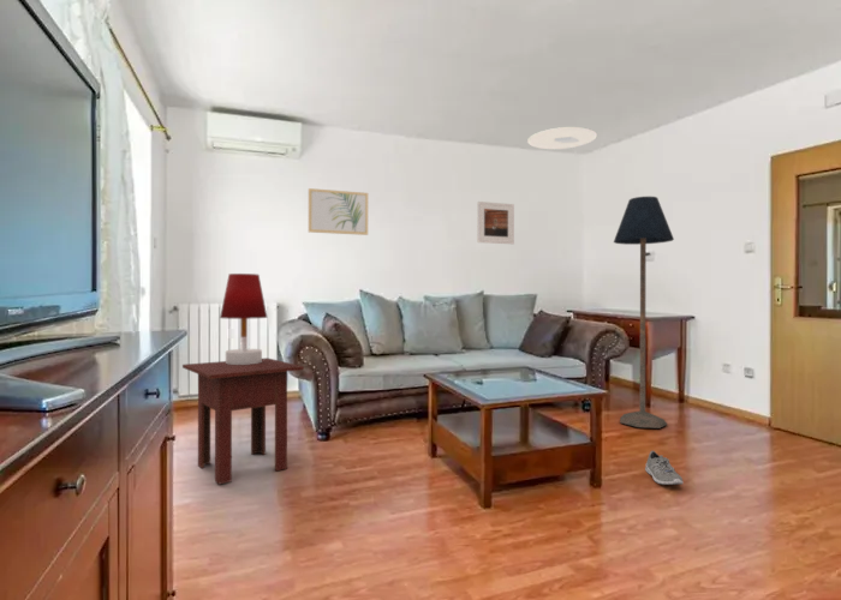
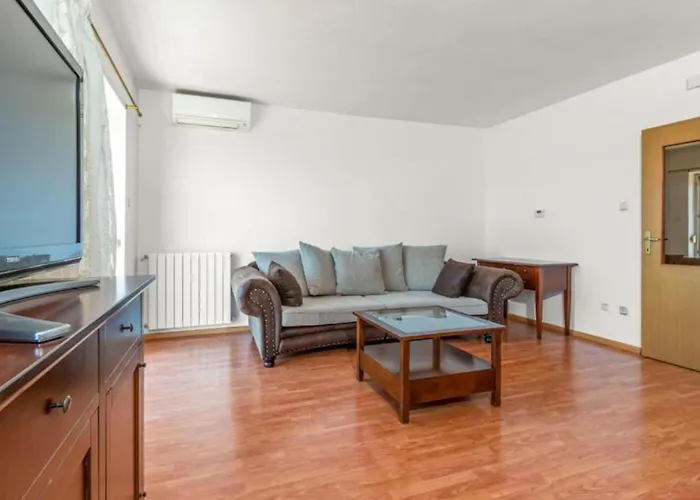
- sneaker [644,450,685,486]
- wall art [308,187,369,236]
- table lamp [219,272,268,365]
- side table [181,356,305,486]
- ceiling light [526,126,598,150]
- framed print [476,200,515,245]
- floor lamp [613,196,675,430]
